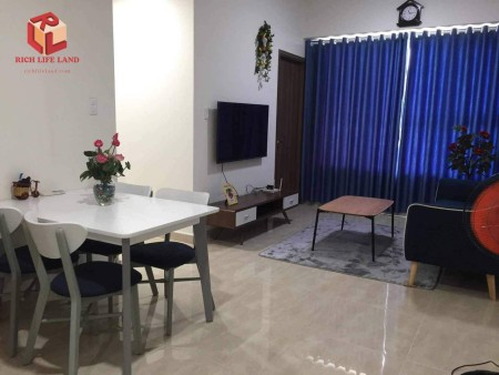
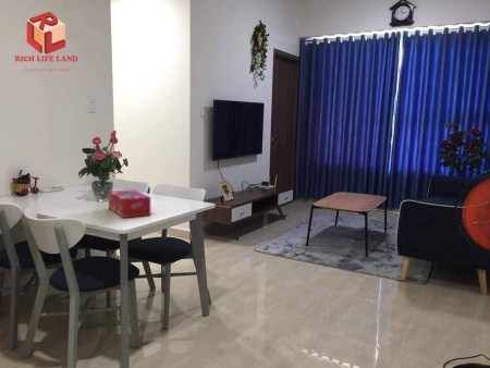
+ tissue box [107,188,151,219]
